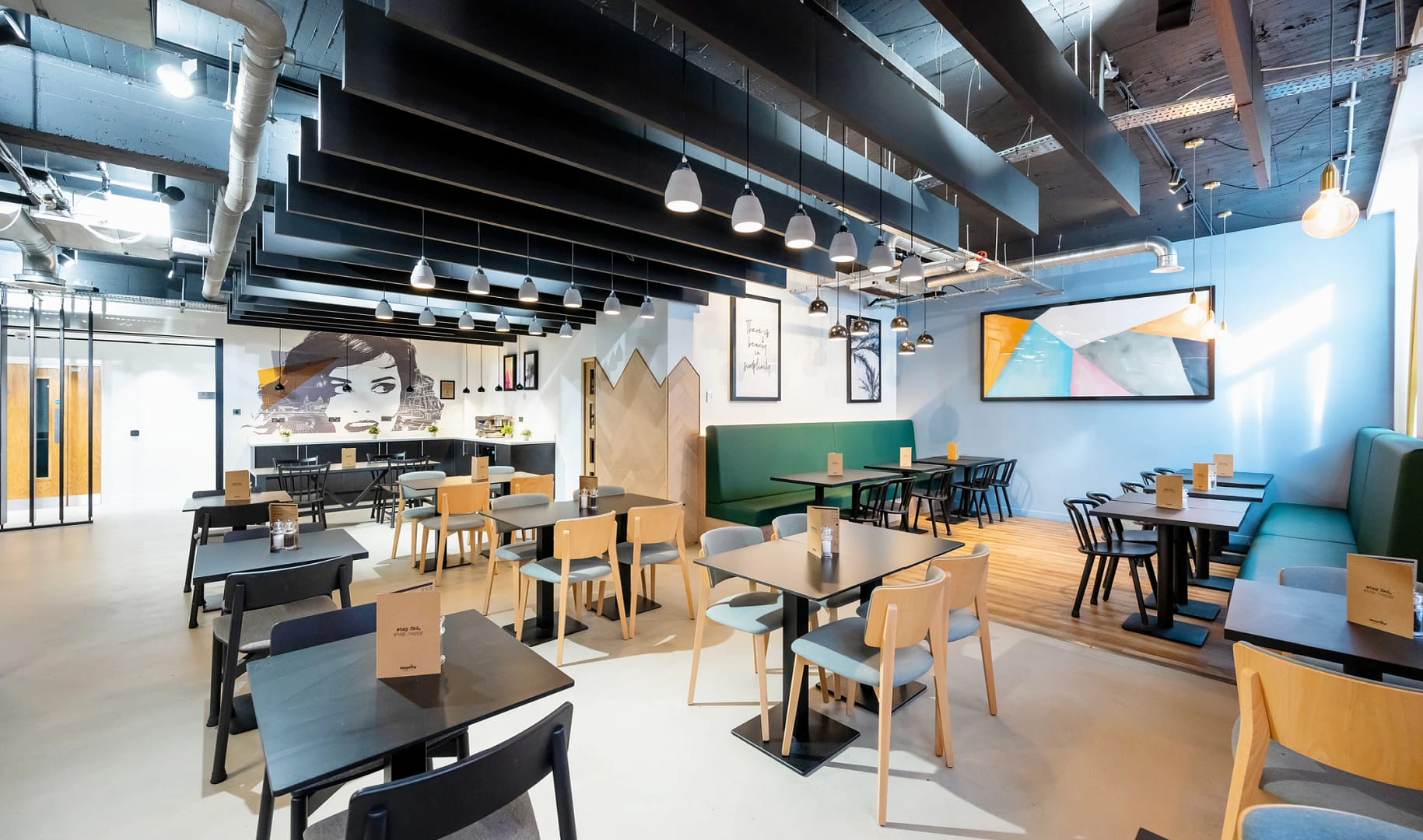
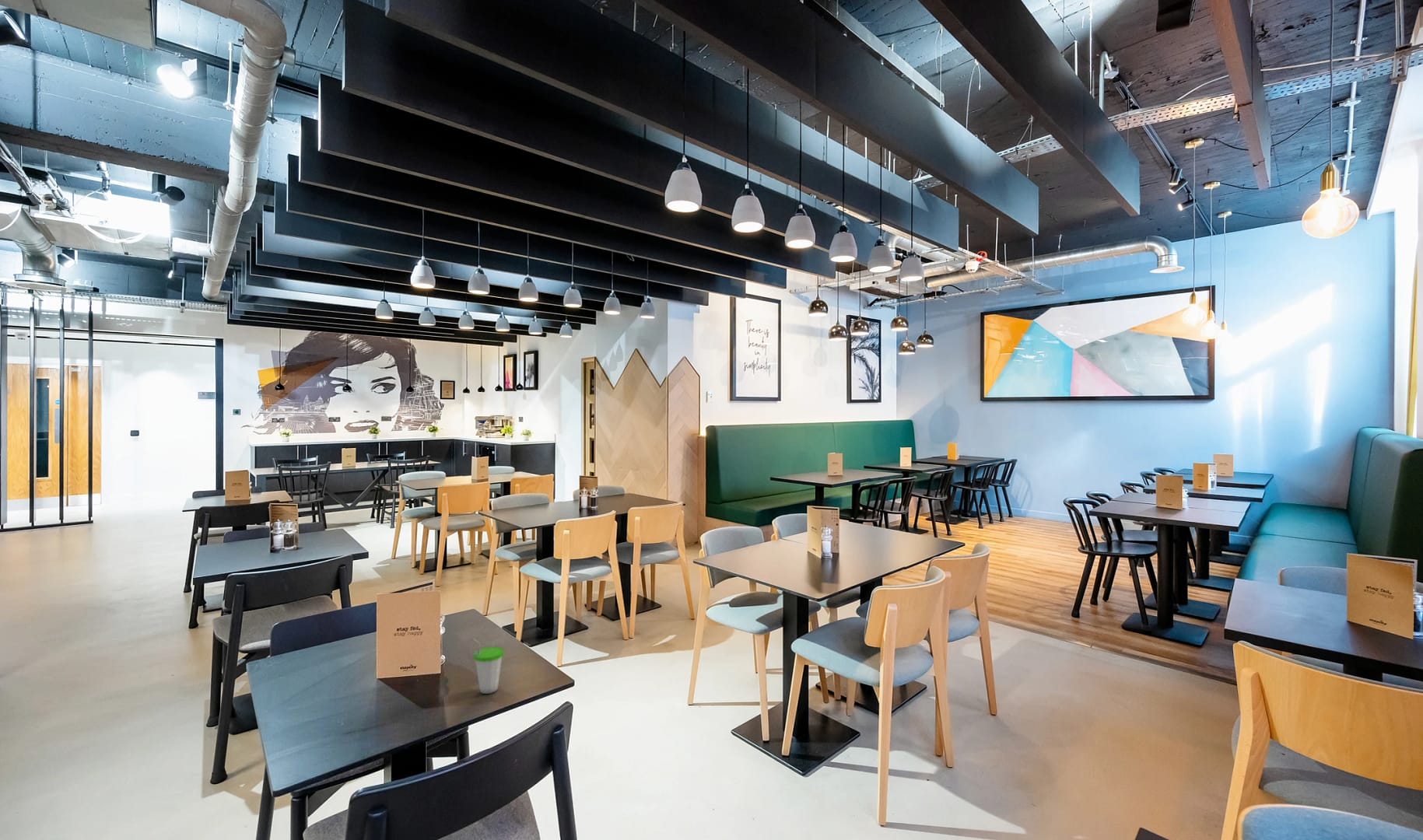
+ cup [471,637,505,695]
